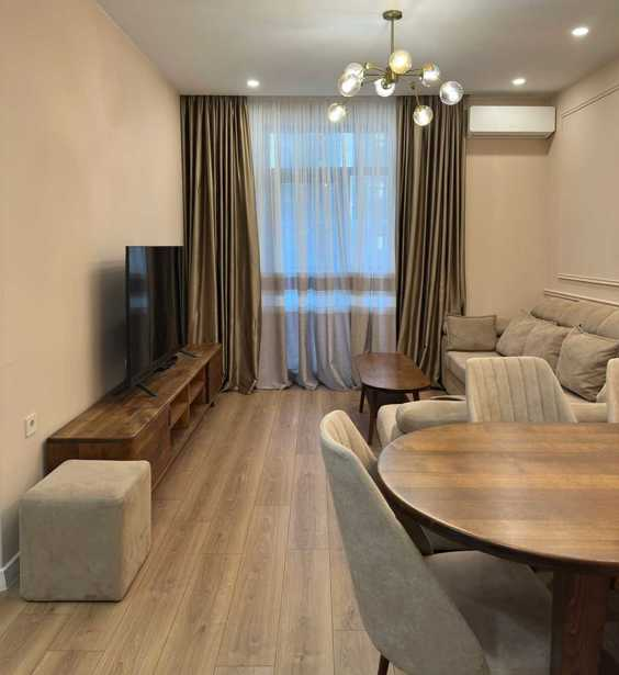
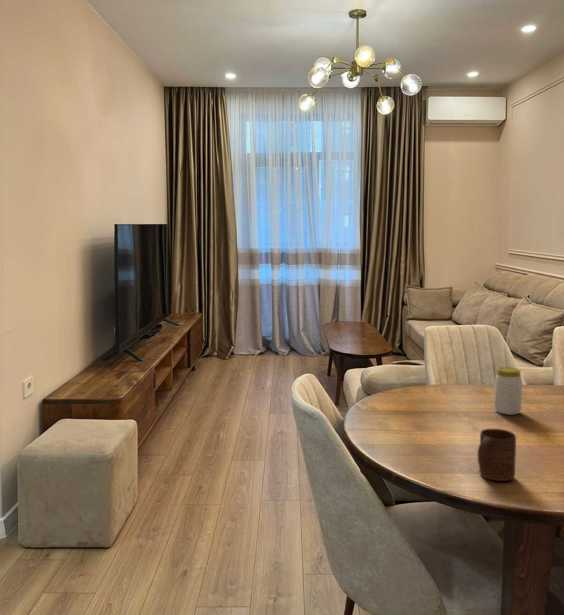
+ cup [477,428,517,482]
+ jar [493,366,523,416]
